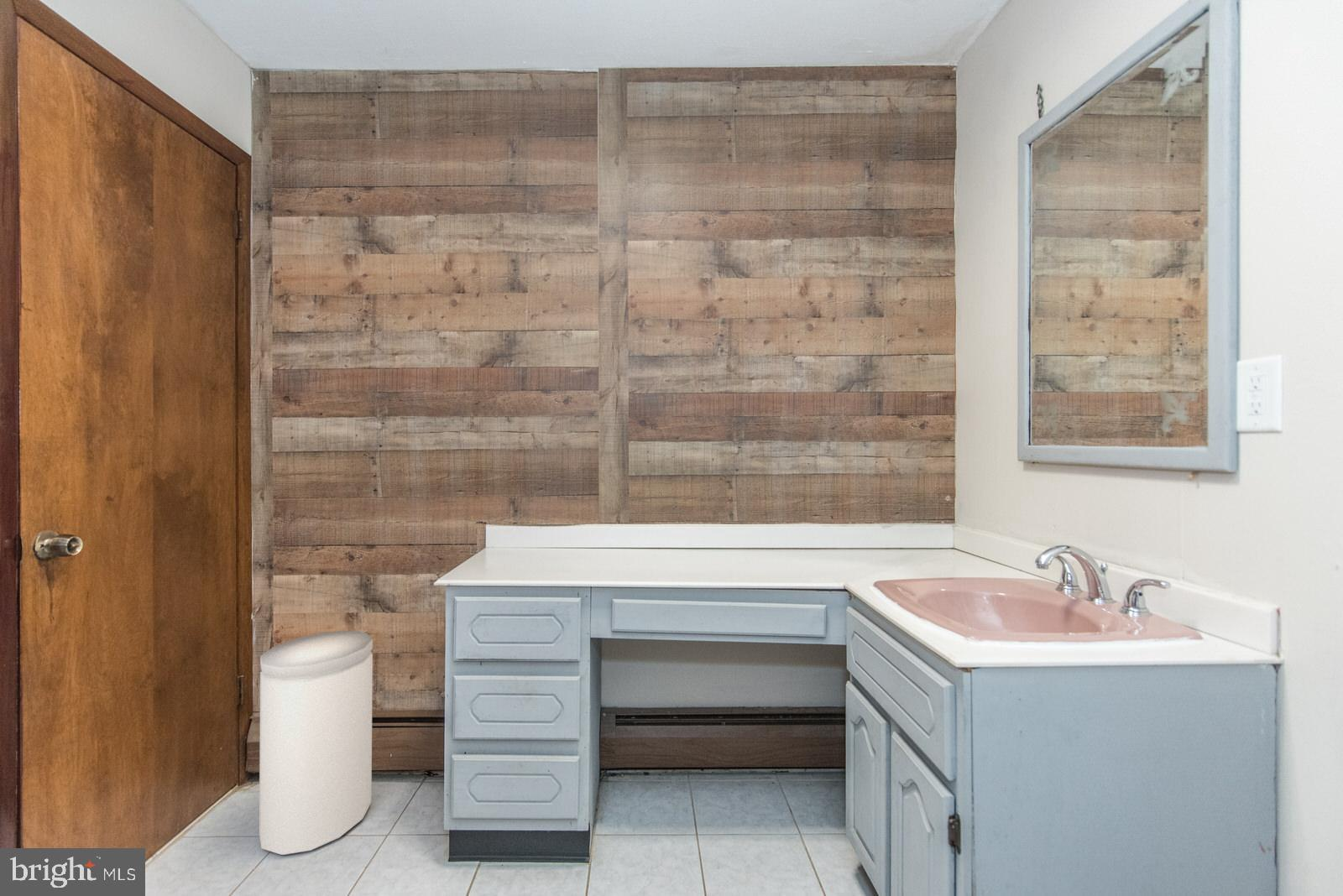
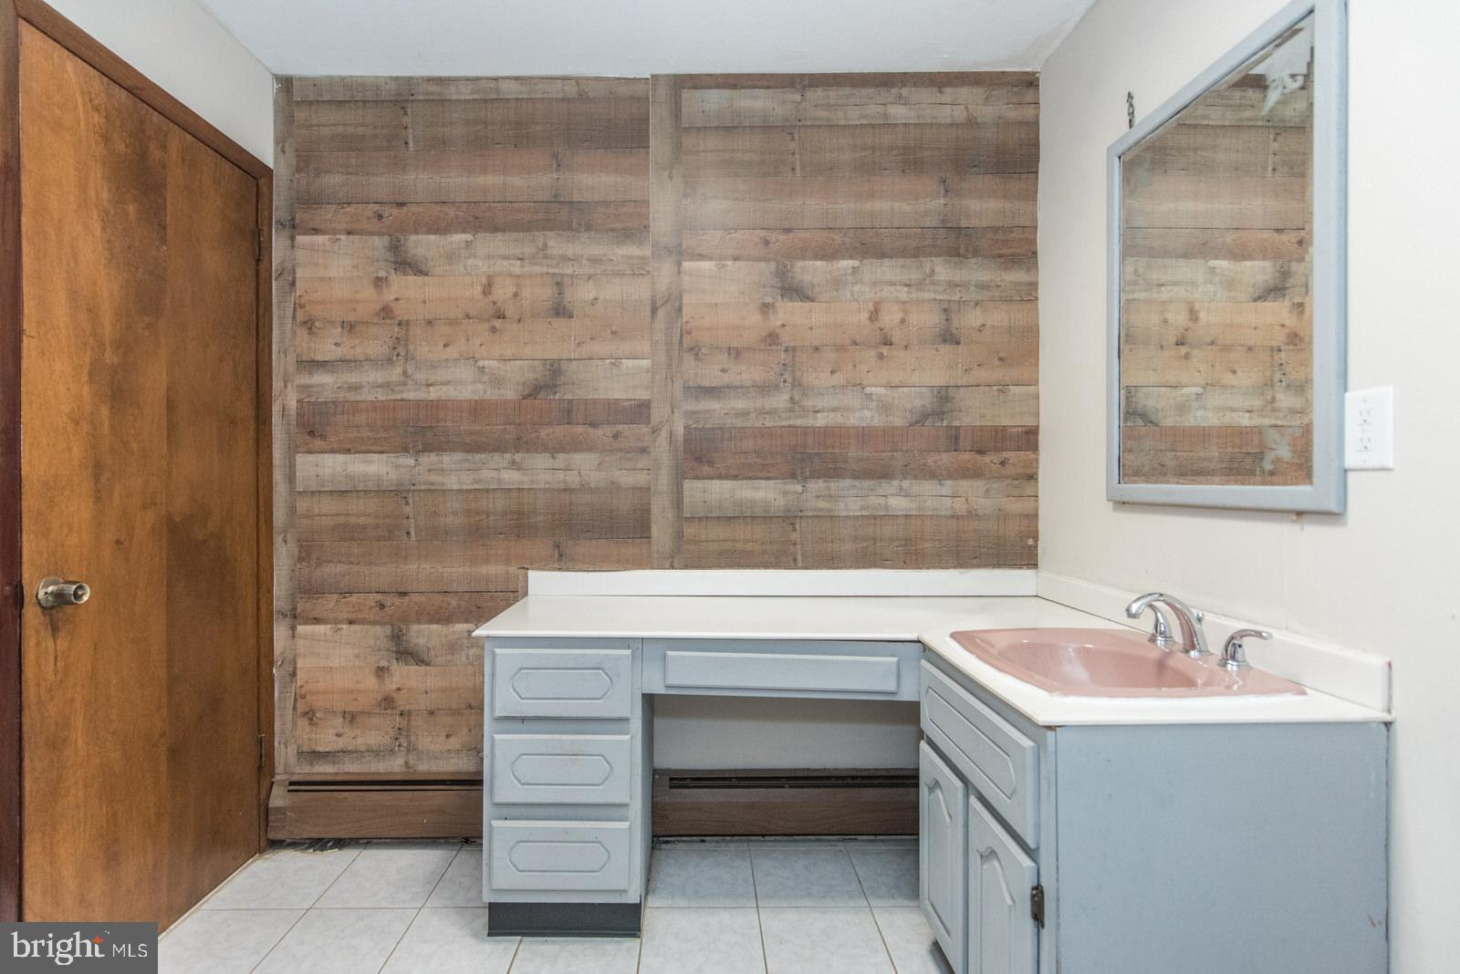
- trash can [259,630,374,856]
